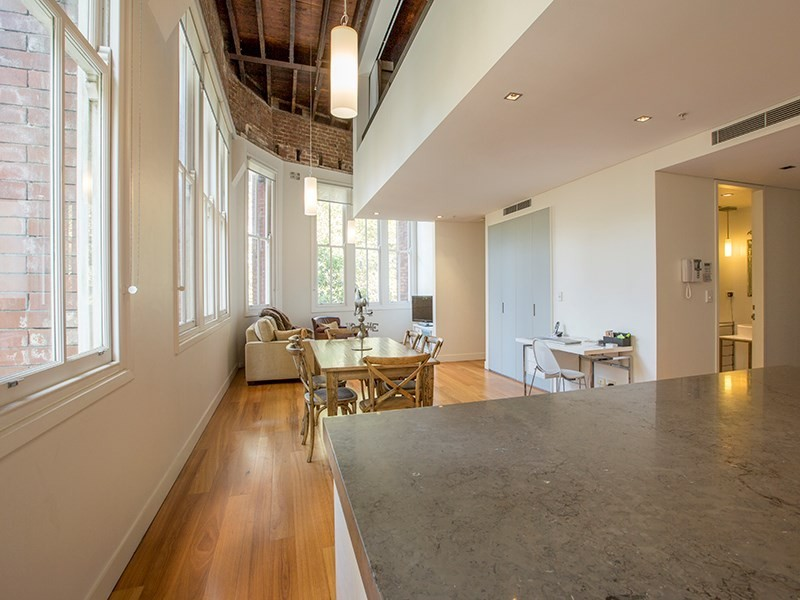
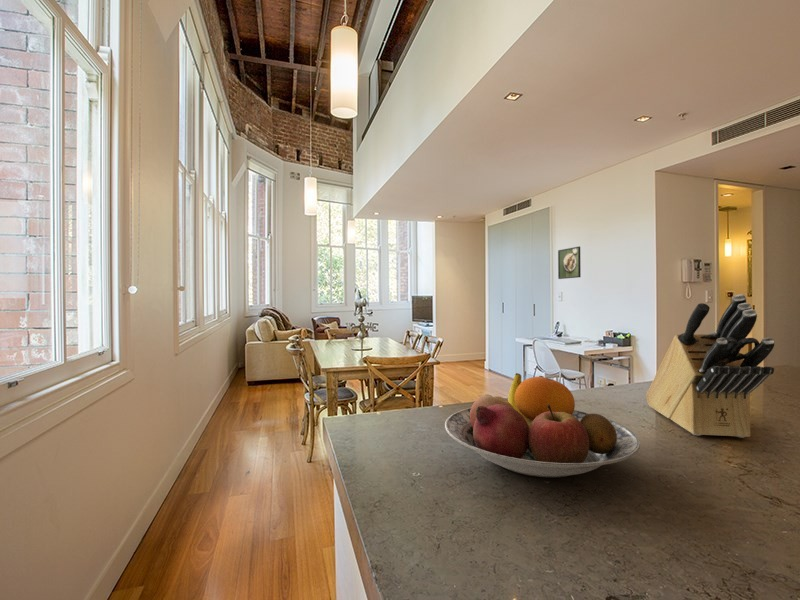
+ fruit bowl [444,372,641,478]
+ knife block [645,293,776,439]
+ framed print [557,245,582,280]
